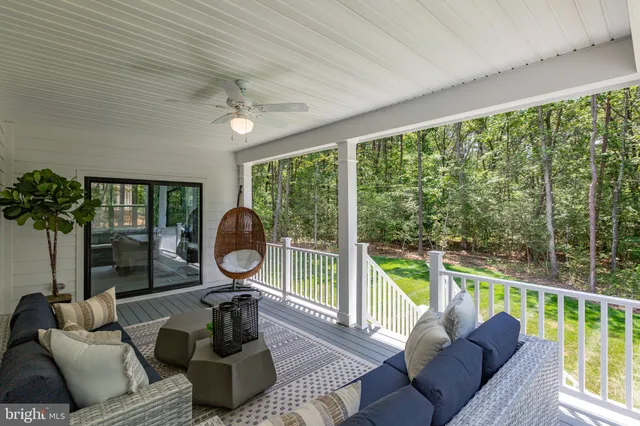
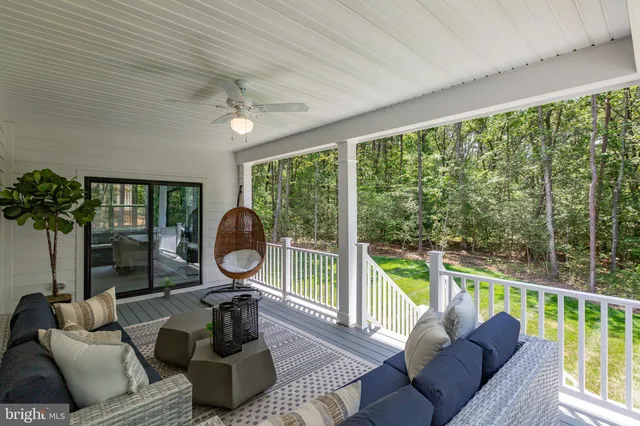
+ potted plant [157,275,176,299]
